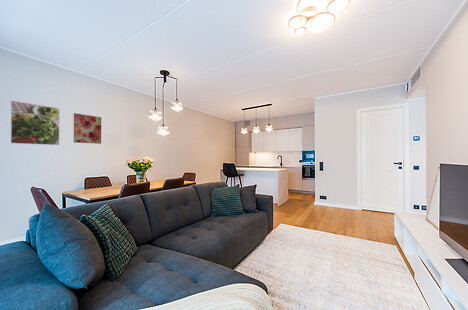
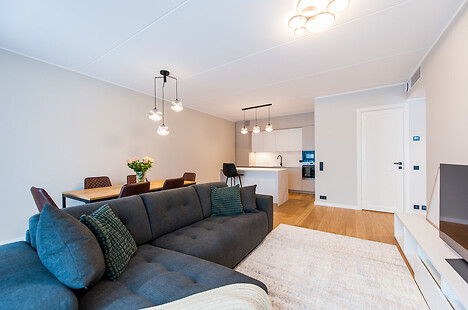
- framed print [10,100,60,146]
- wall art [73,112,102,145]
